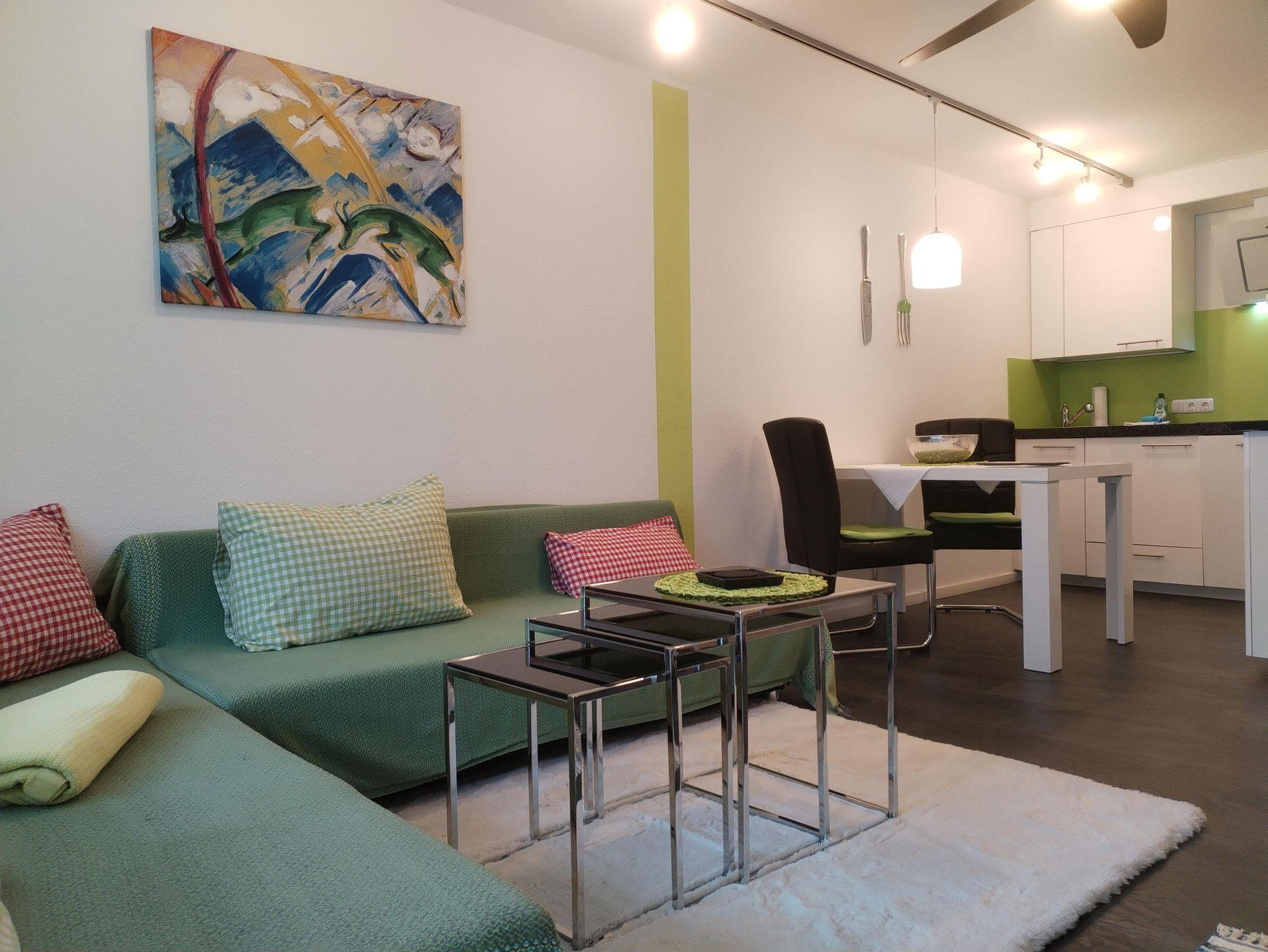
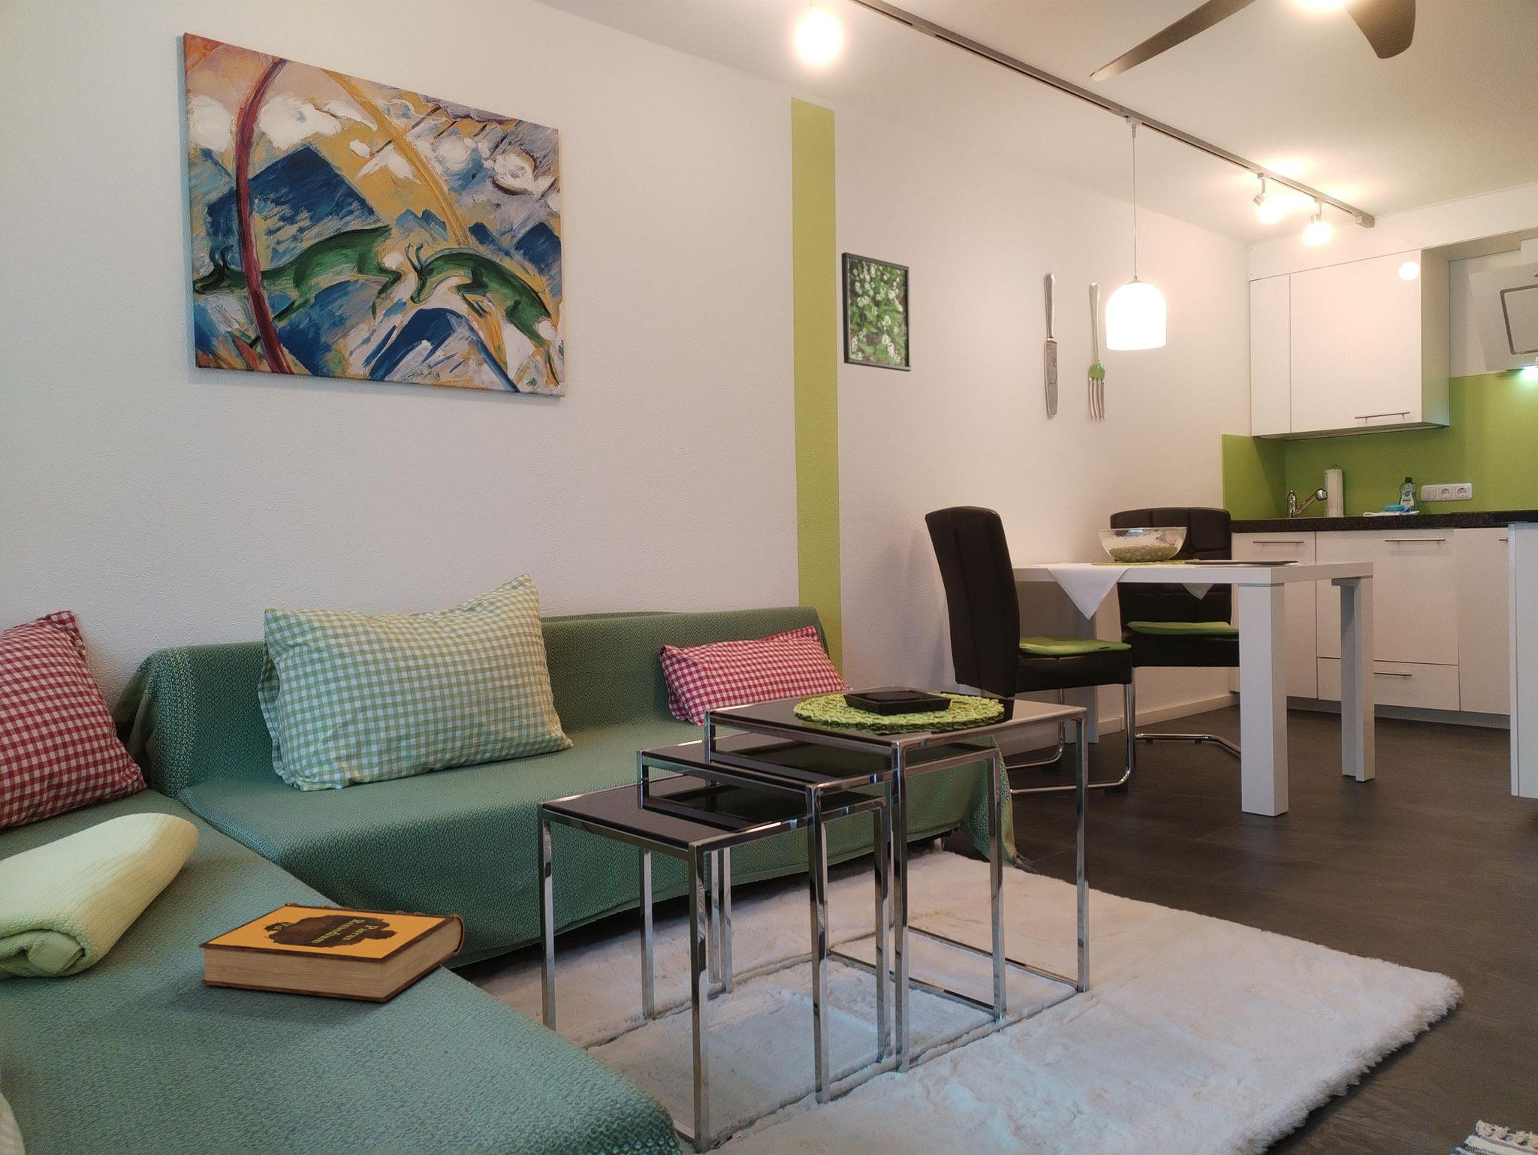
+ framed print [841,251,912,372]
+ hardback book [198,901,465,1002]
